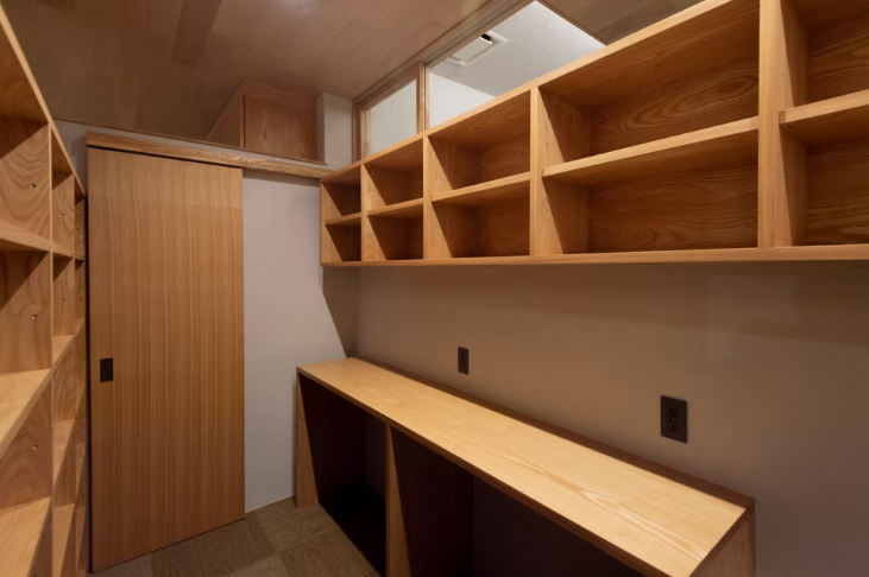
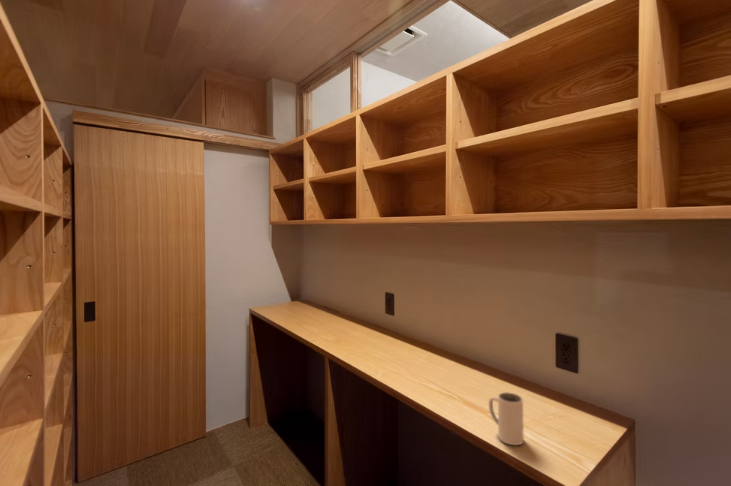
+ mug [488,391,525,446]
